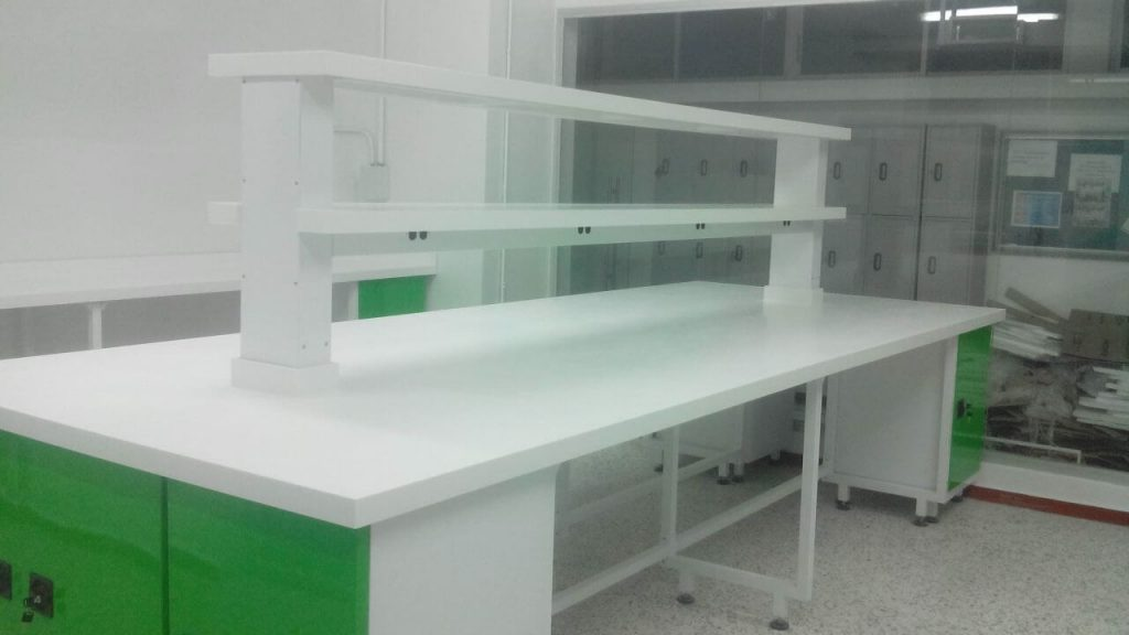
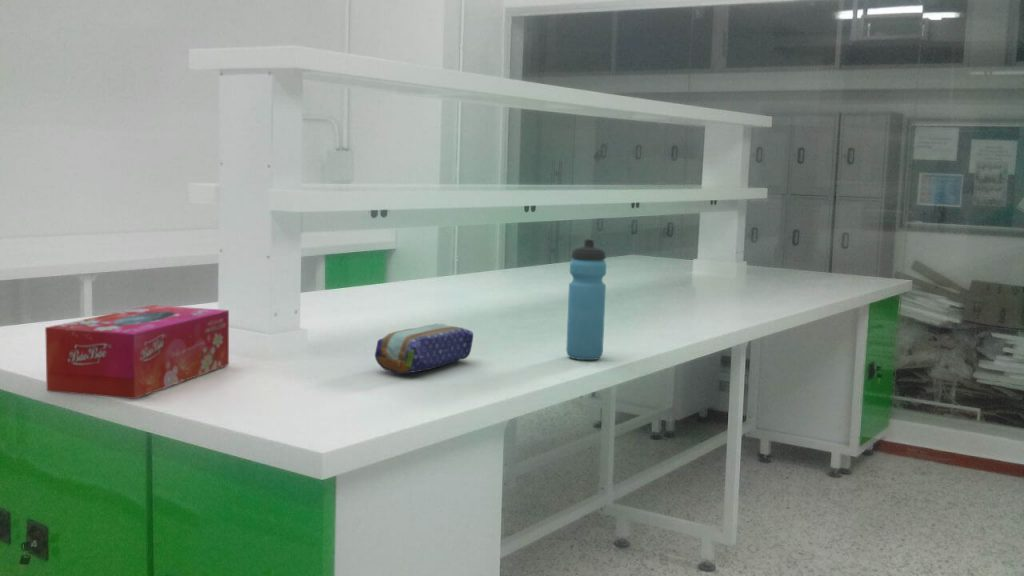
+ water bottle [565,238,607,361]
+ pencil case [374,323,474,375]
+ tissue box [44,304,230,400]
